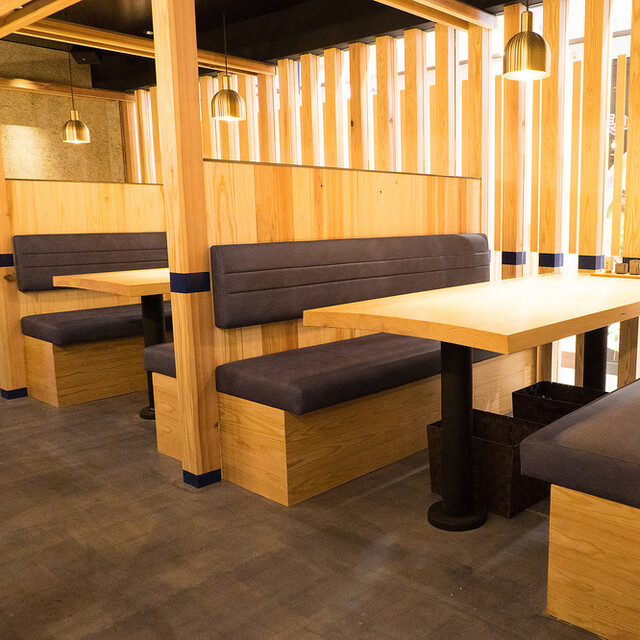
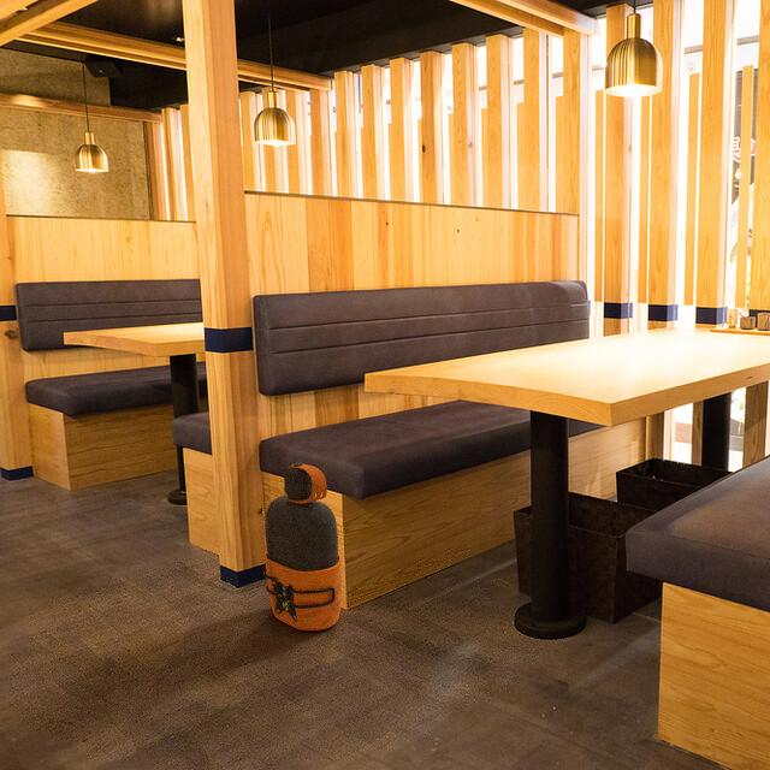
+ water bottle [262,462,344,632]
